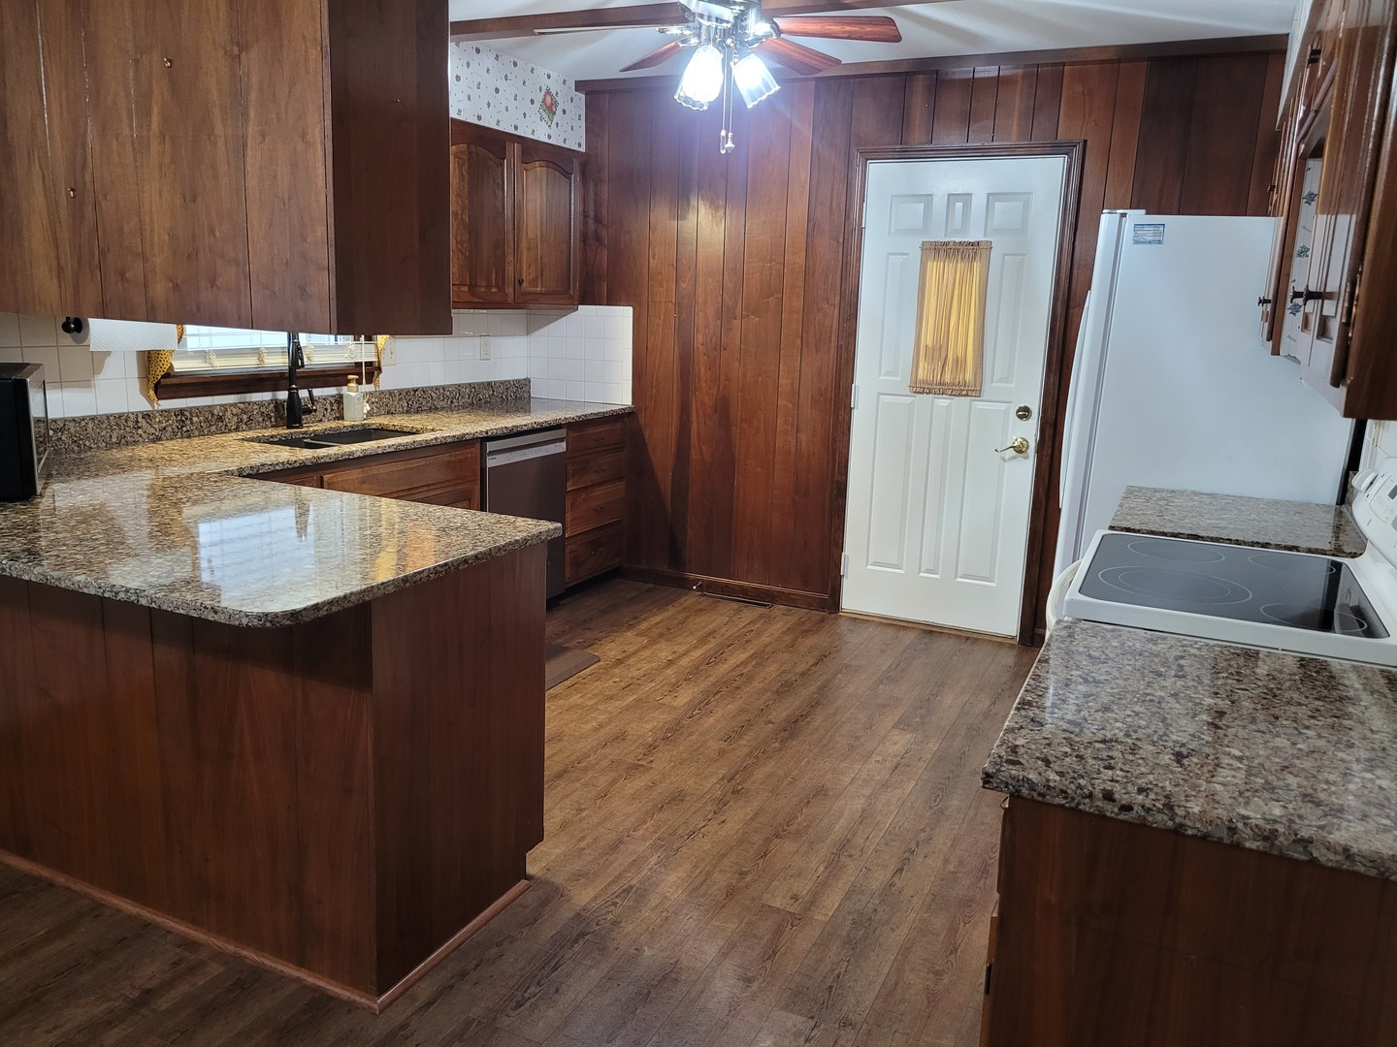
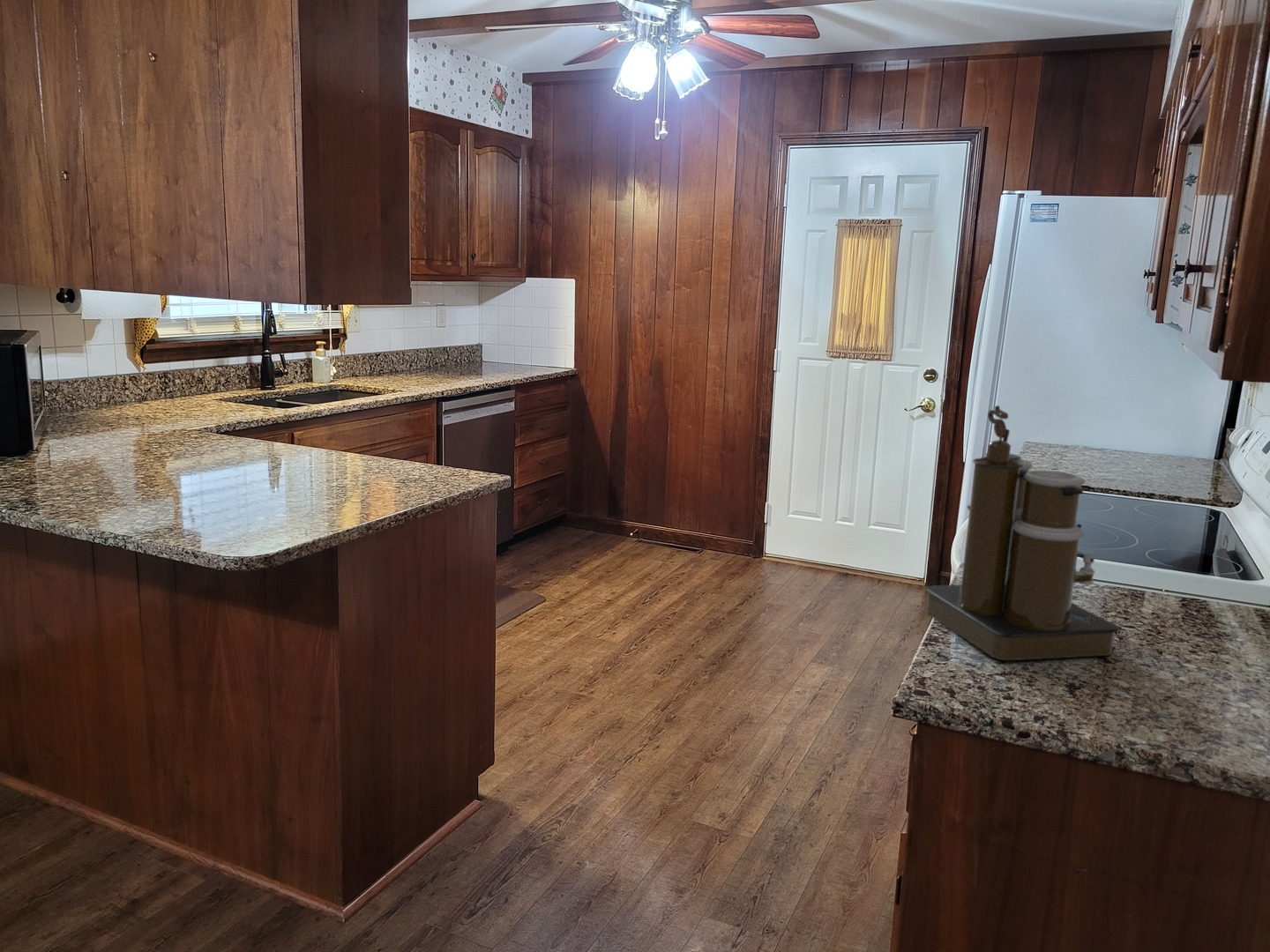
+ coffee maker [924,405,1120,661]
